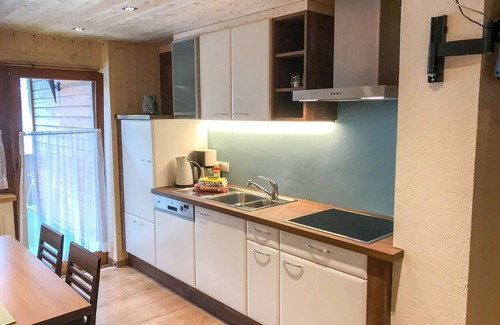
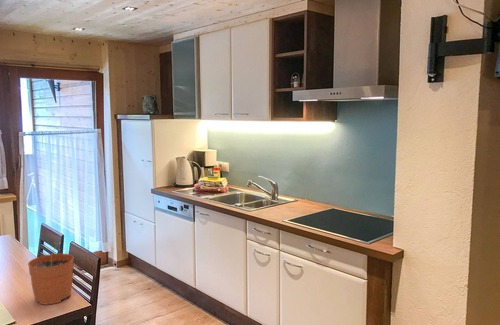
+ plant pot [27,241,75,306]
